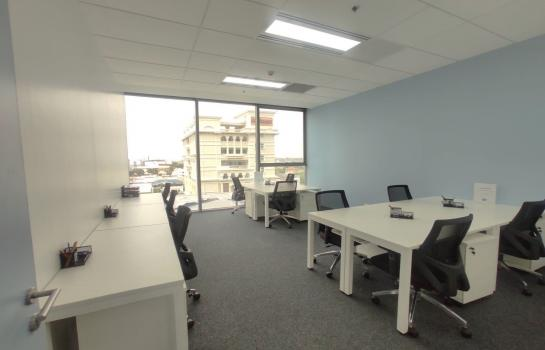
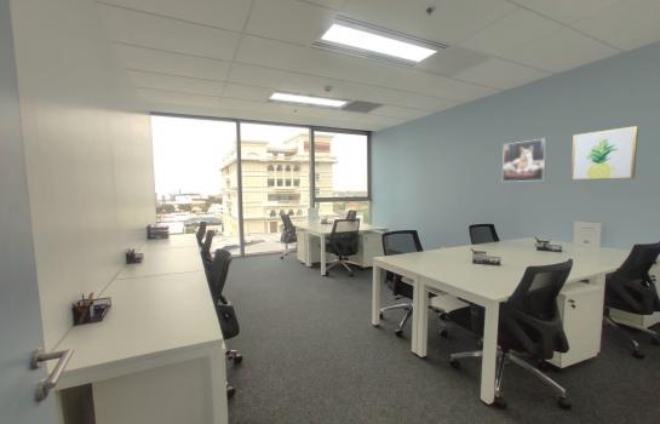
+ wall art [569,125,639,182]
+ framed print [501,137,547,183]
